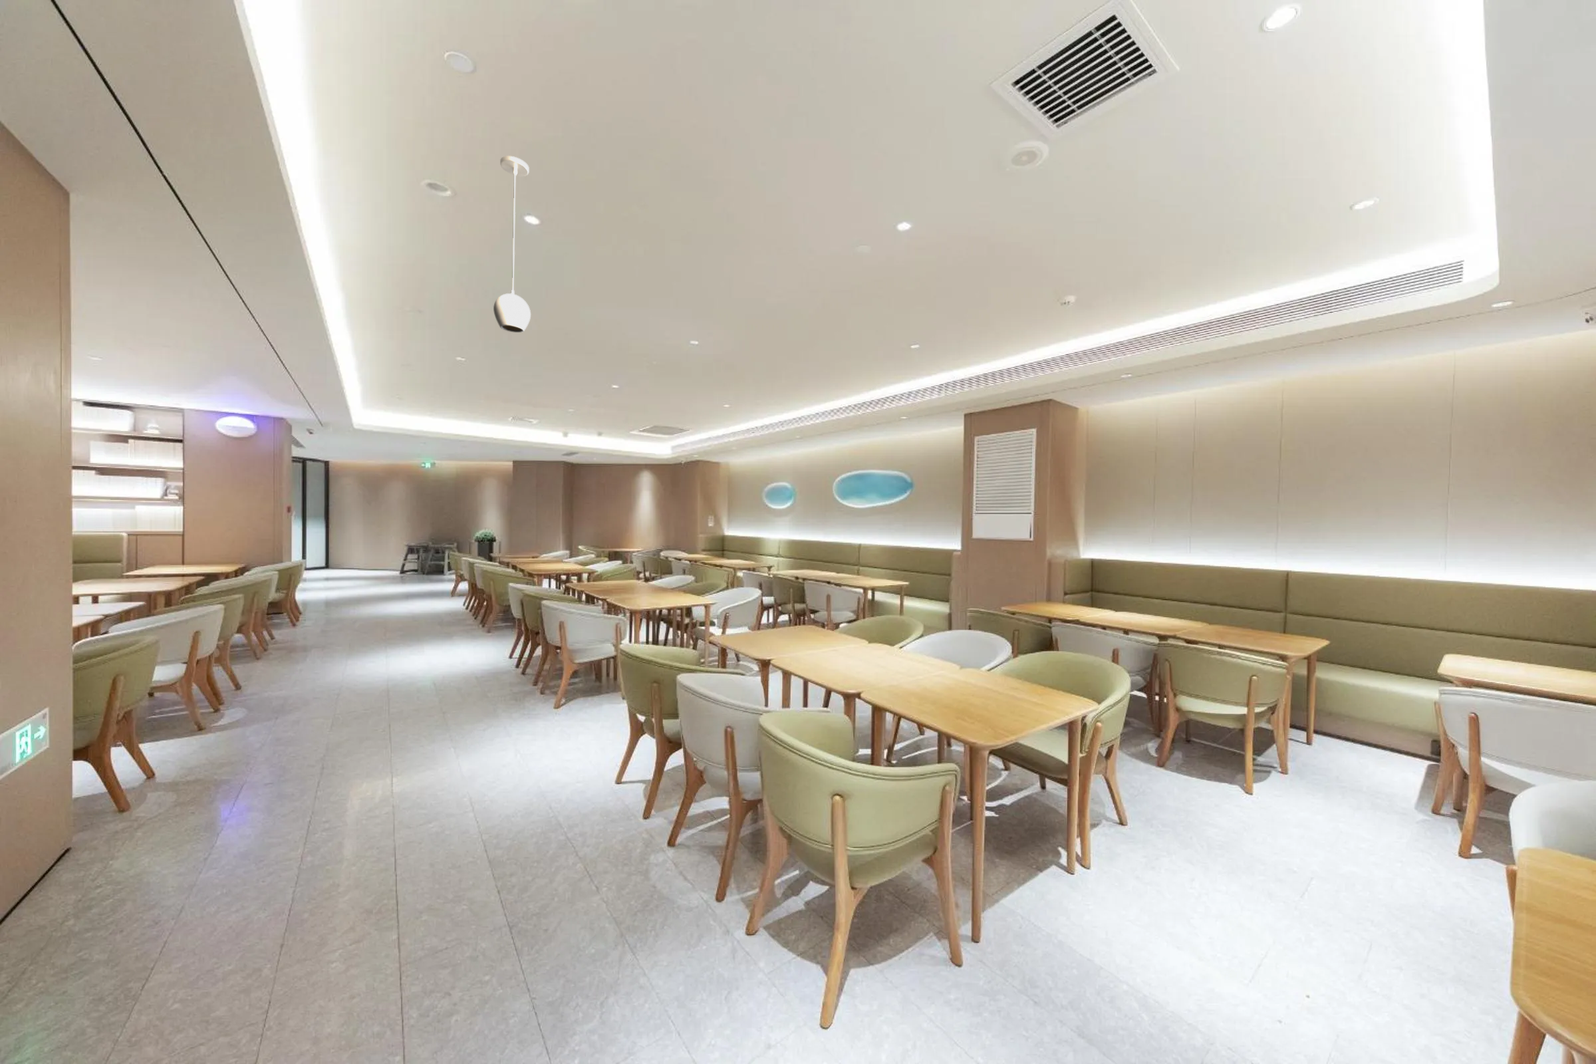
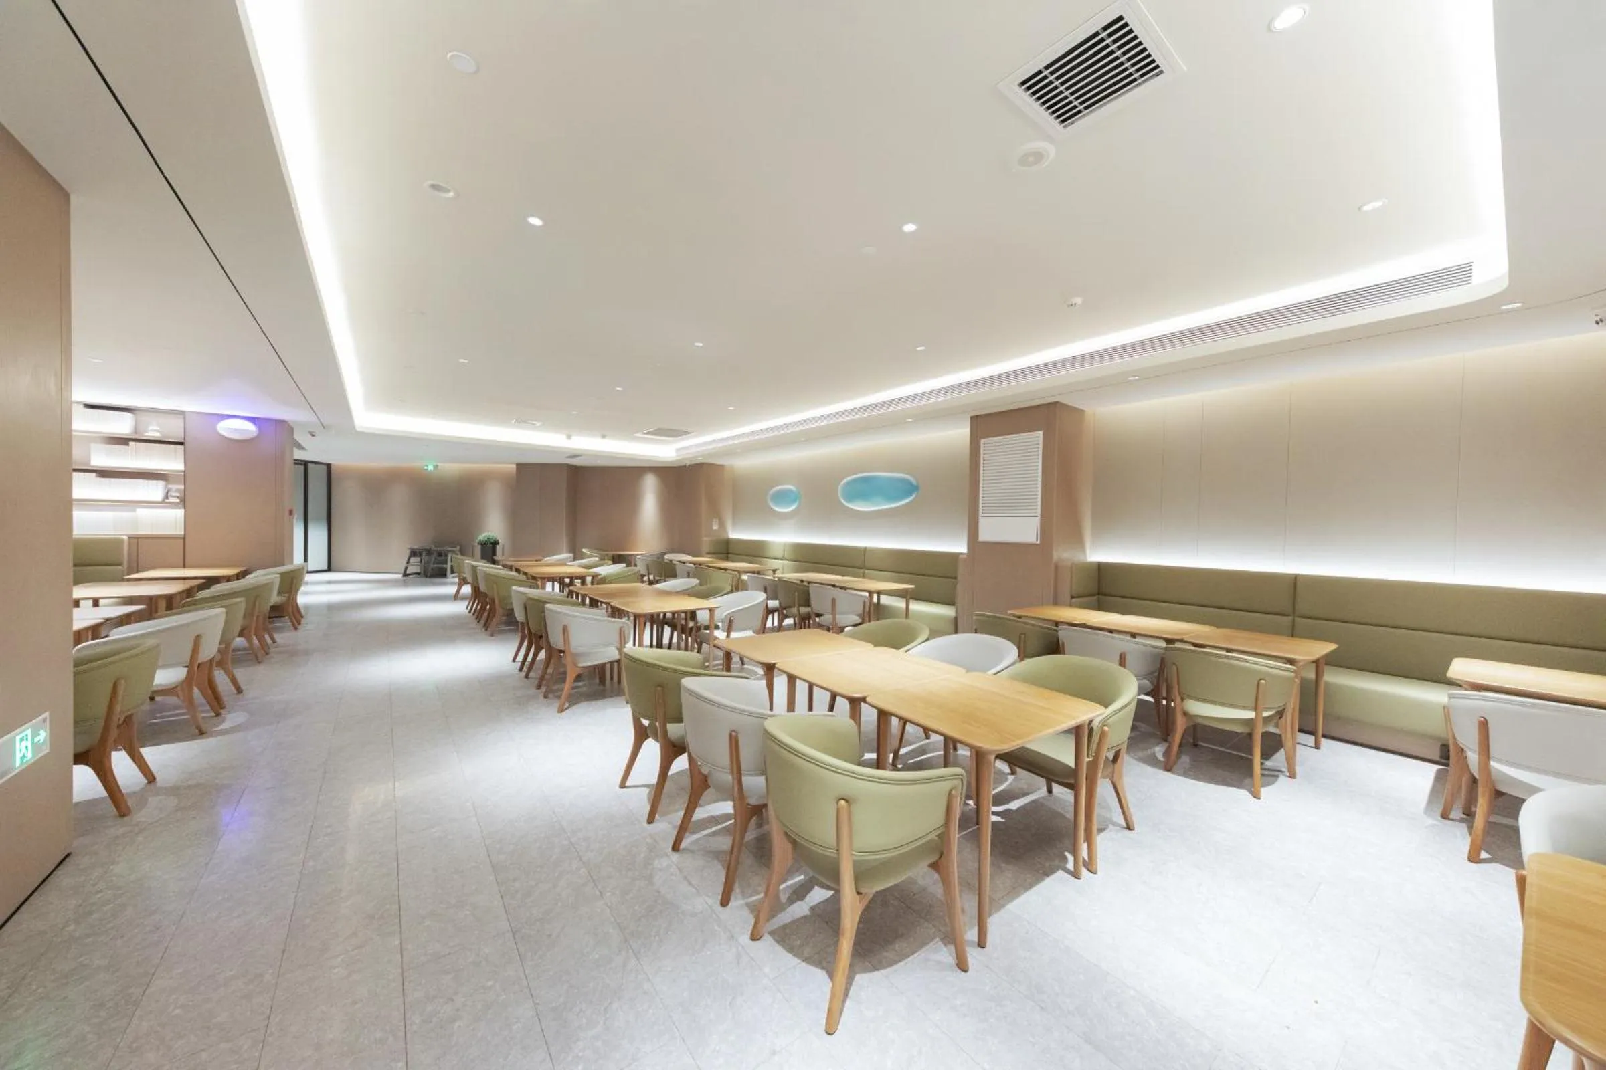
- light fixture [493,154,531,334]
